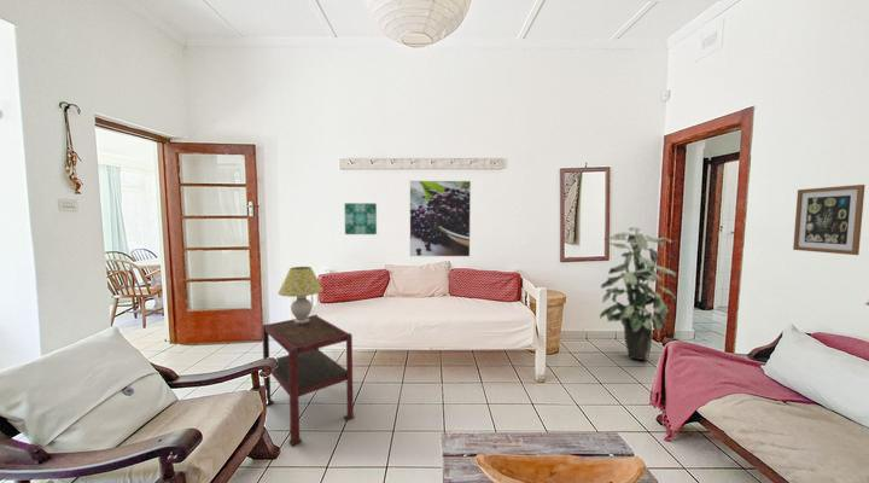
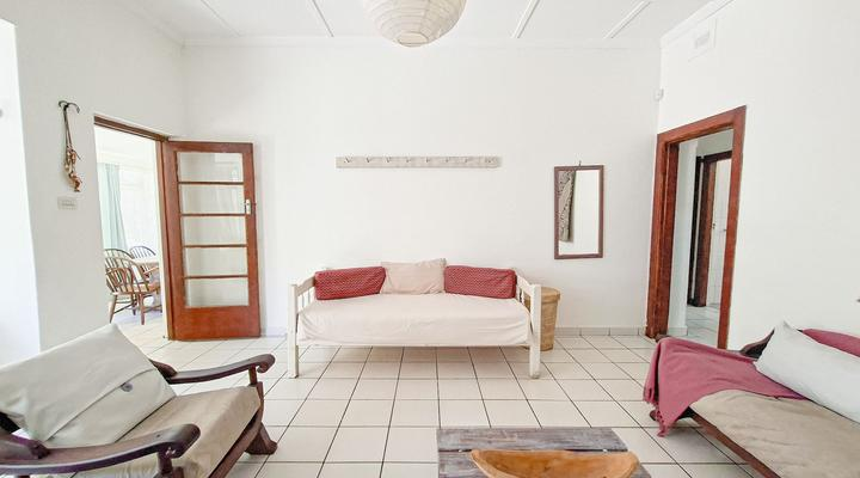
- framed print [409,180,472,257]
- wall art [344,202,378,235]
- table lamp [278,266,325,324]
- wall art [792,184,867,256]
- indoor plant [599,226,677,361]
- side table [261,314,356,447]
